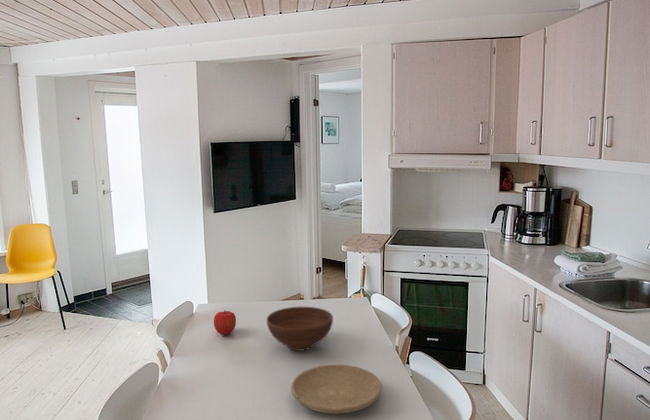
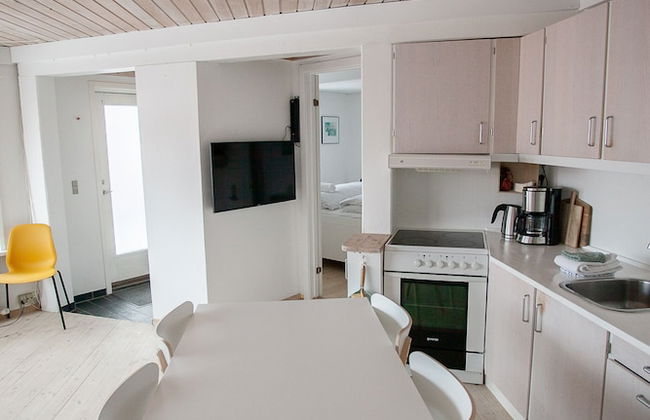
- fruit [213,309,237,336]
- bowl [266,306,334,352]
- plate [290,364,383,414]
